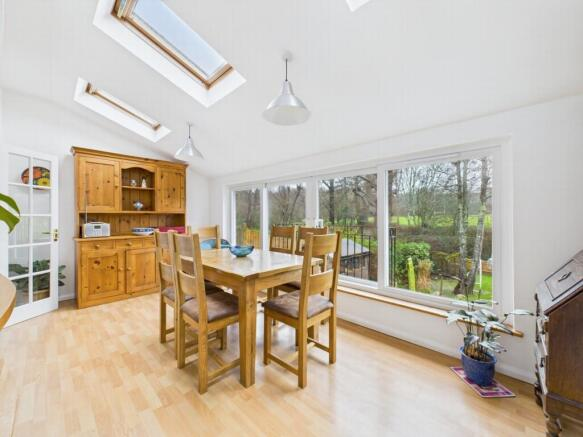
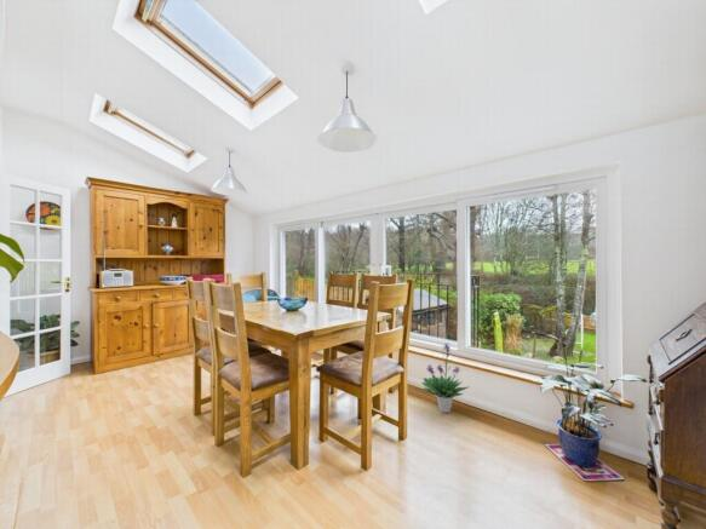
+ potted plant [420,341,471,414]
